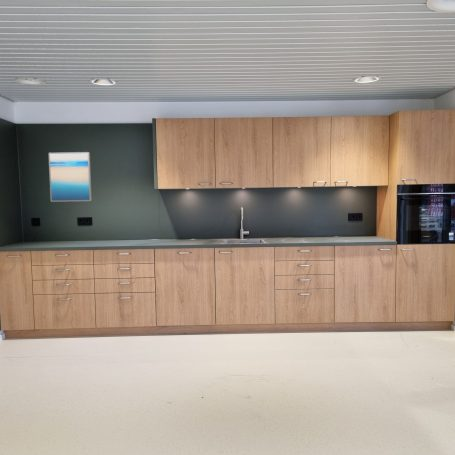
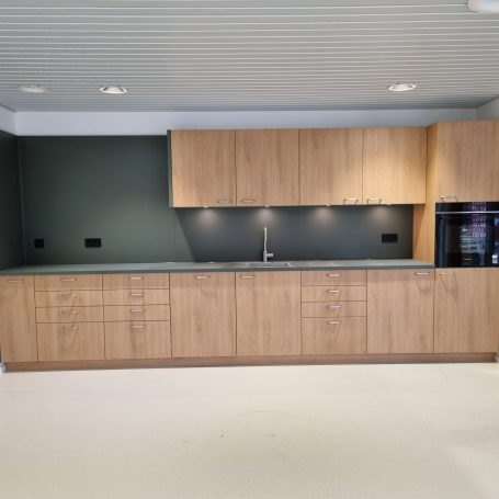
- wall art [48,151,93,203]
